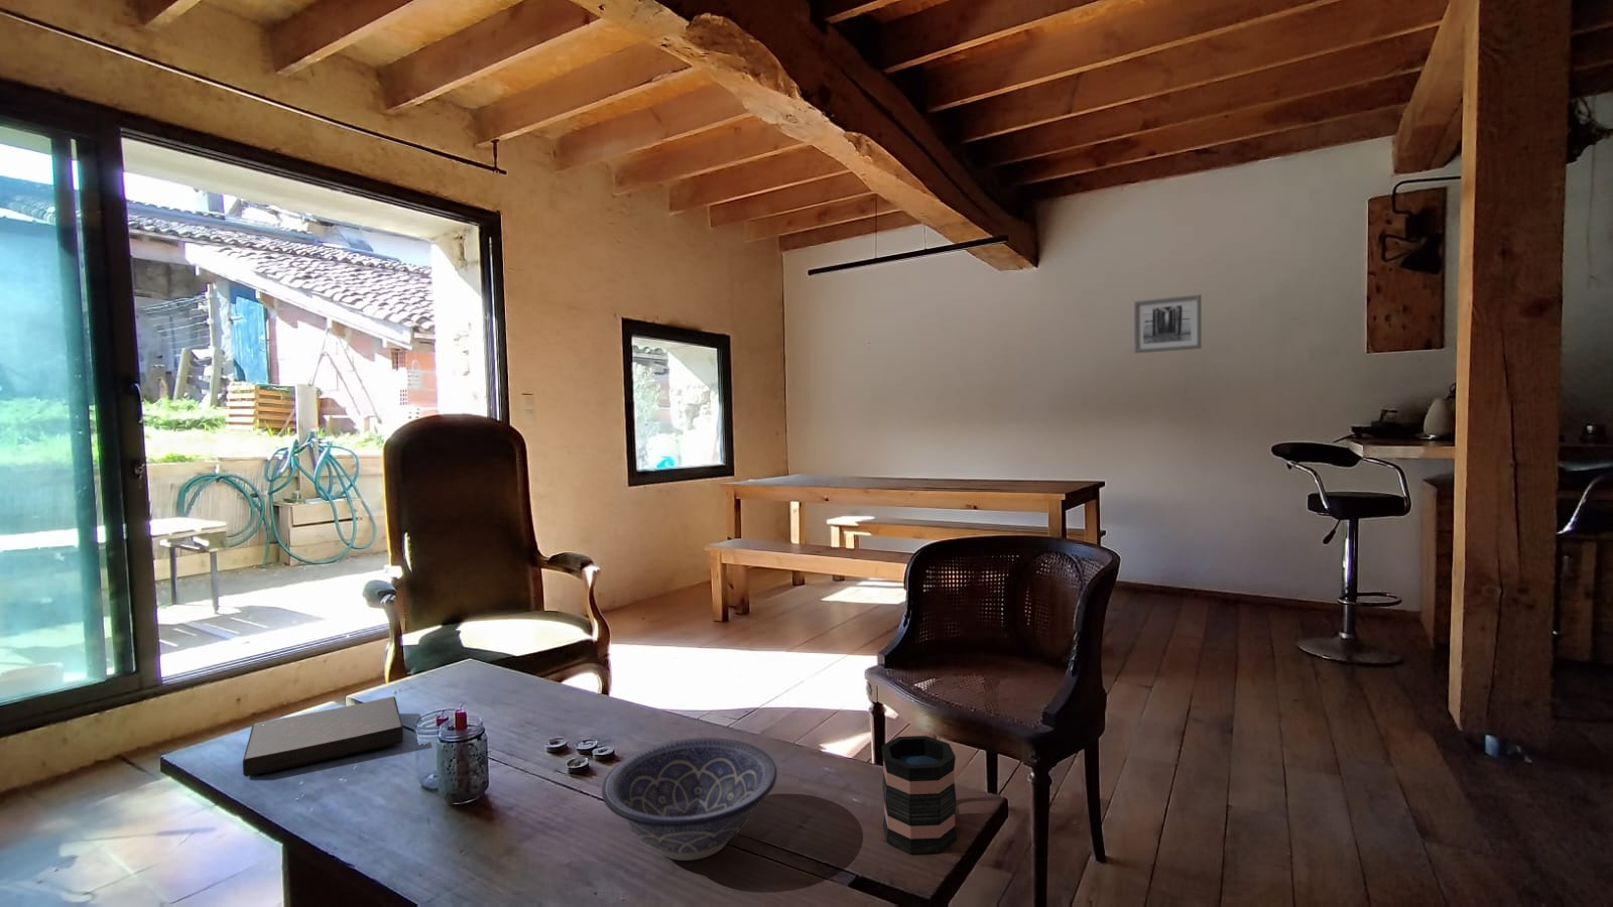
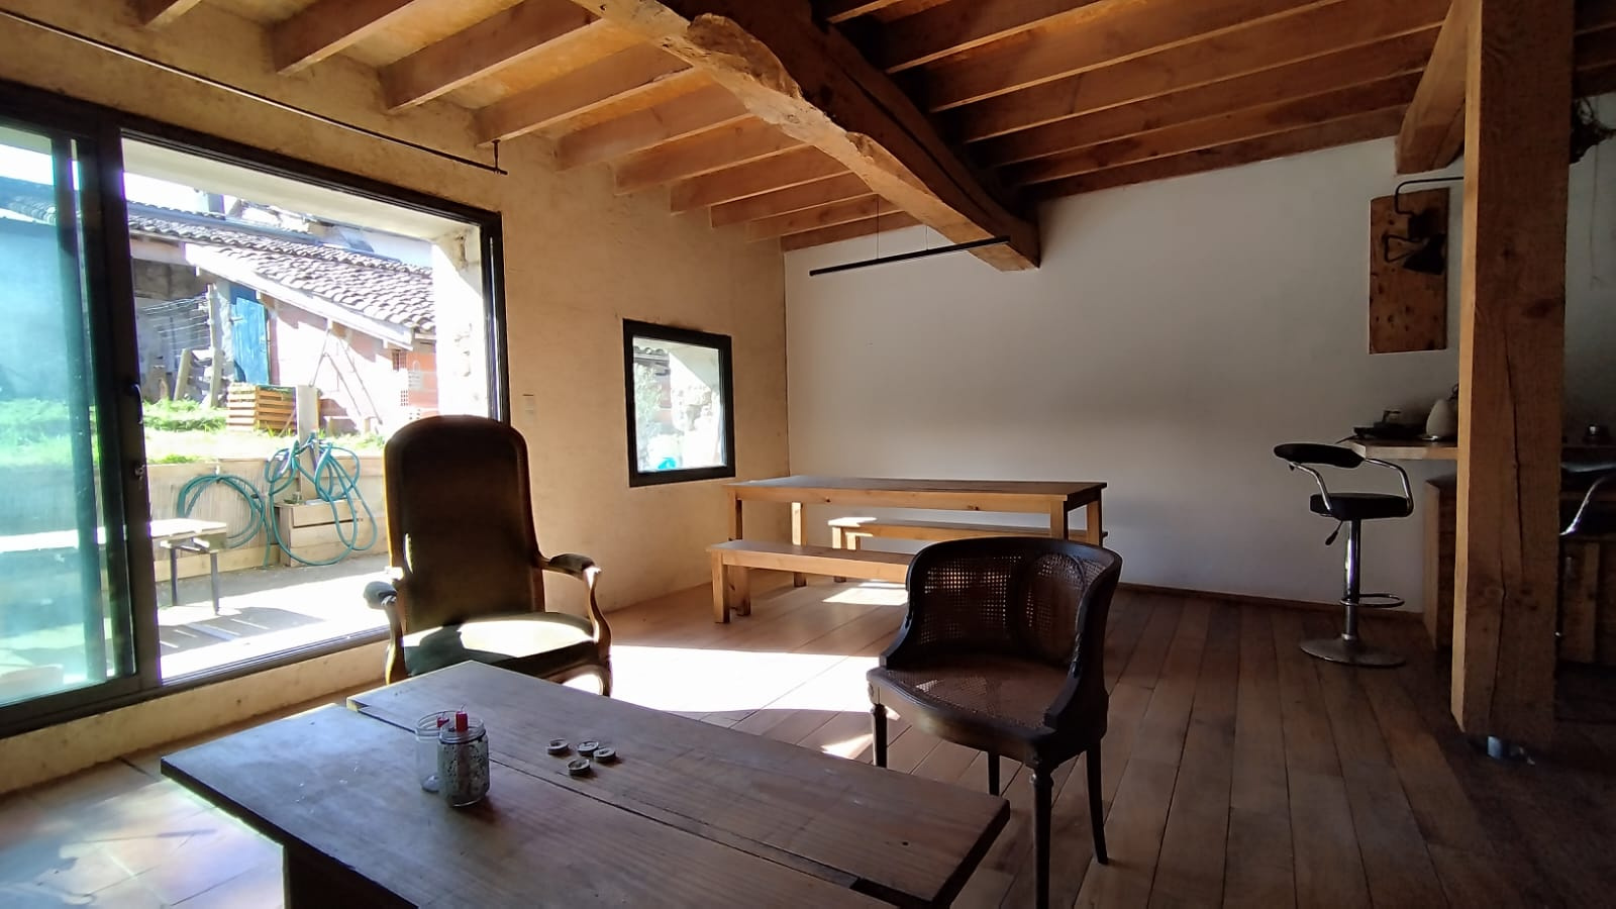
- wall art [1133,293,1203,353]
- decorative bowl [600,736,779,862]
- mug [880,732,957,855]
- book [242,695,404,777]
